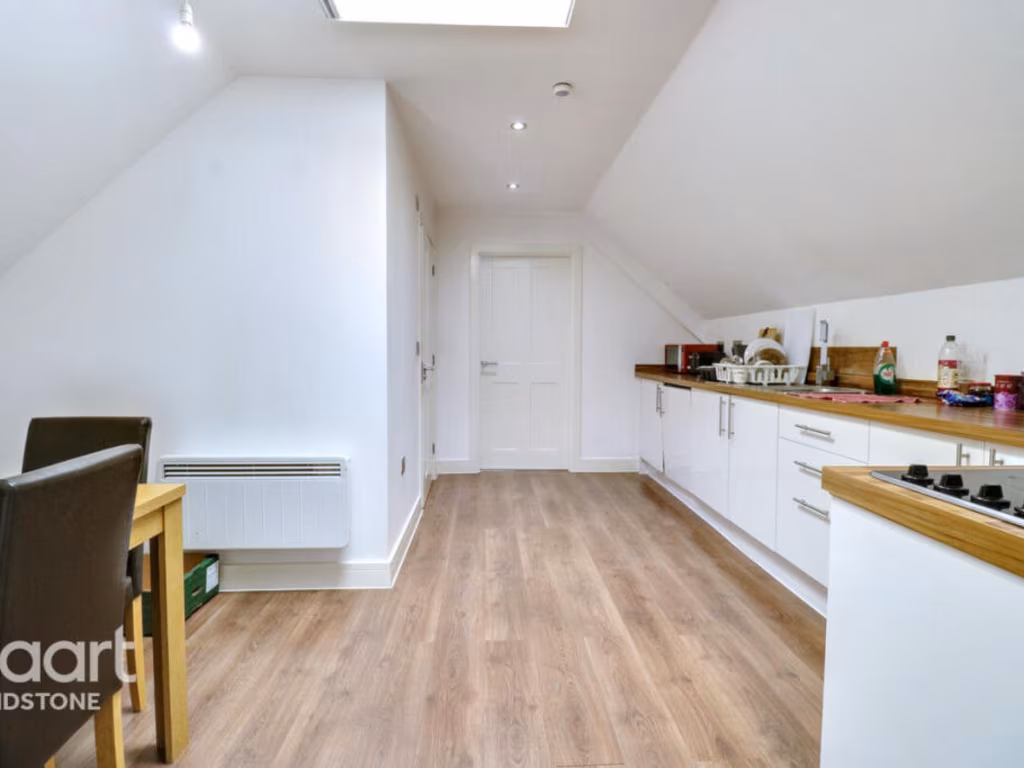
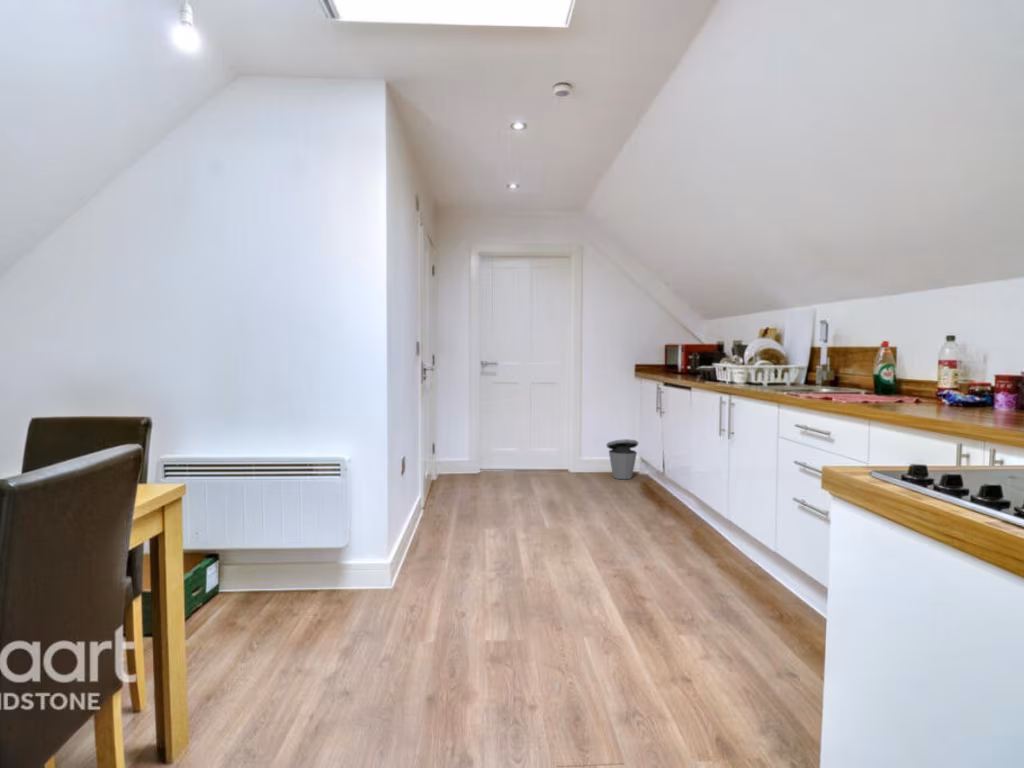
+ trash can [605,438,639,480]
